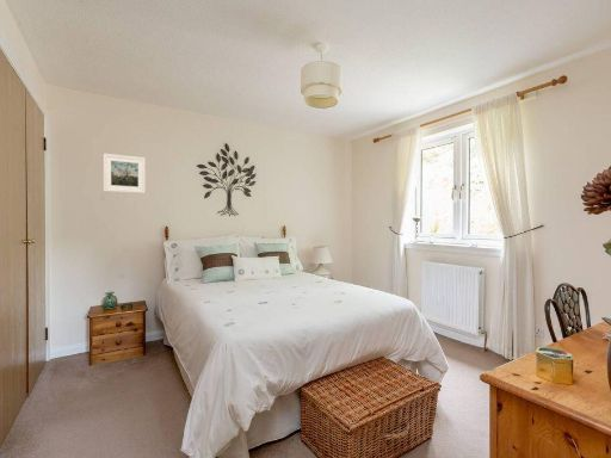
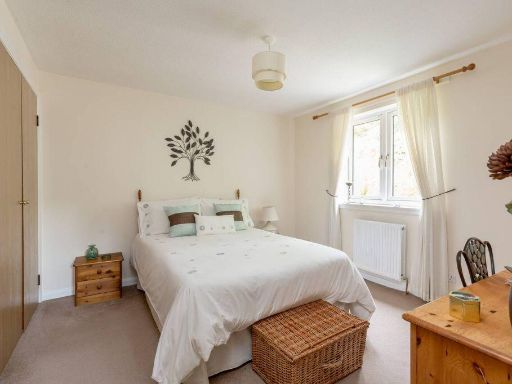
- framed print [103,153,147,194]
